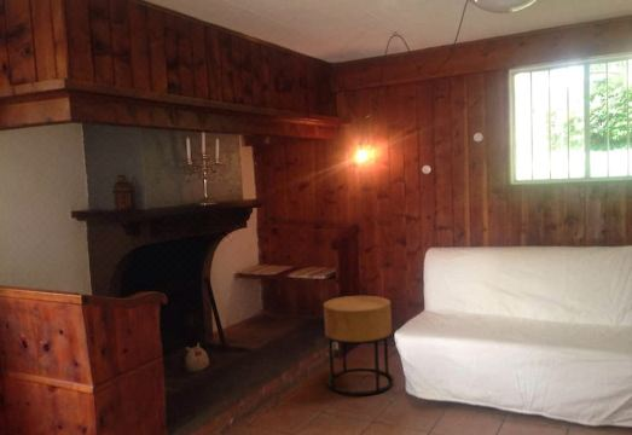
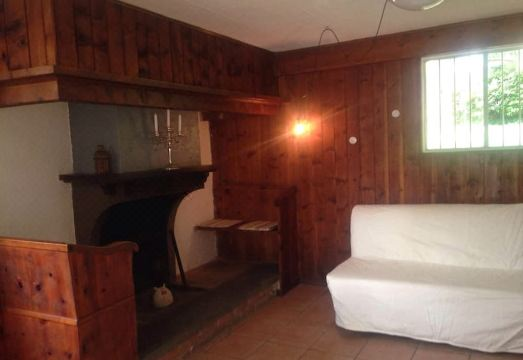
- side table [323,295,395,396]
